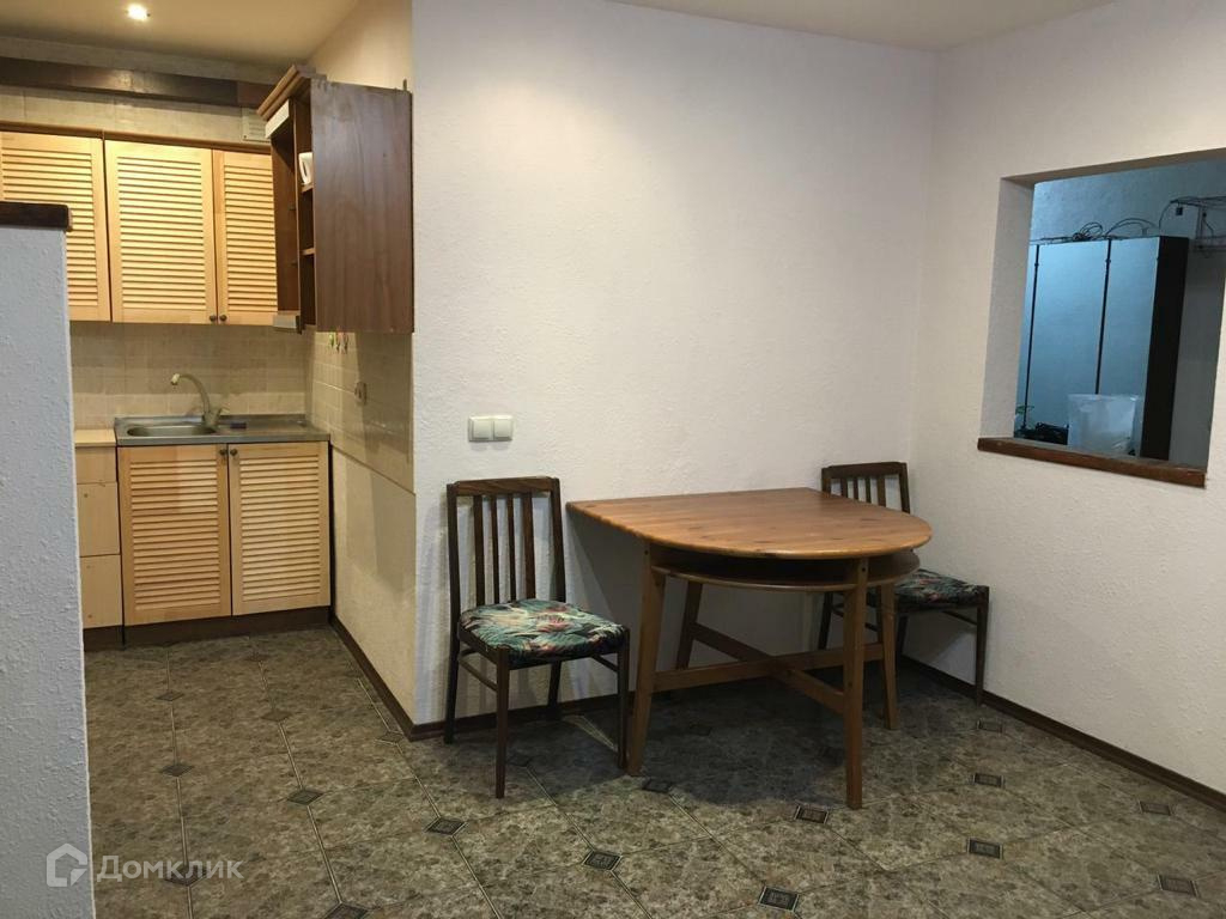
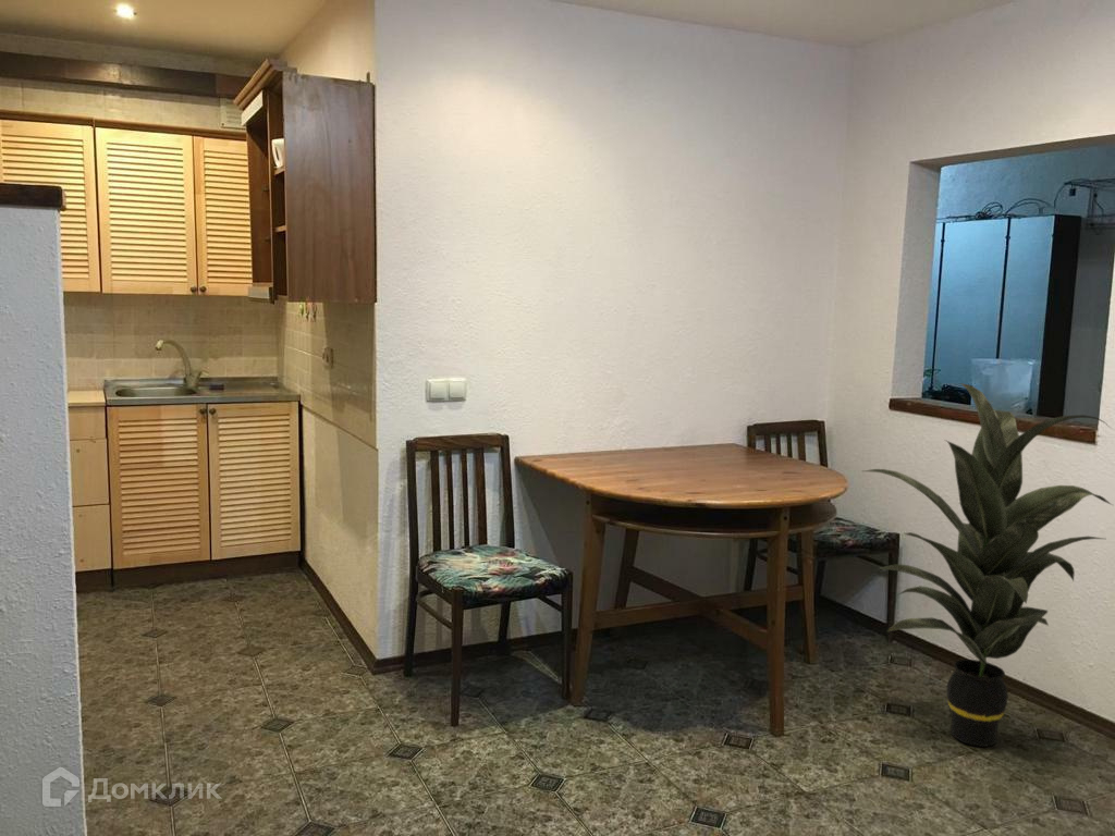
+ indoor plant [862,382,1114,748]
